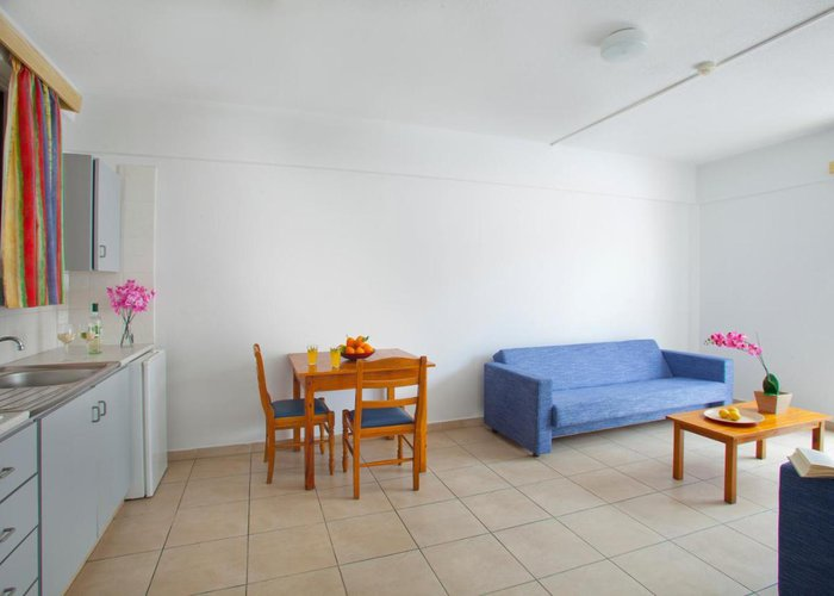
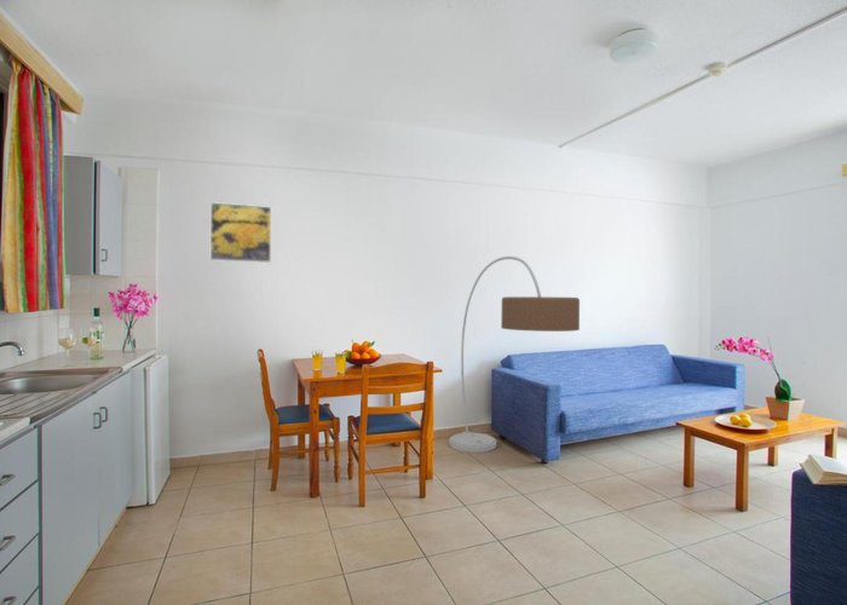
+ floor lamp [448,255,581,454]
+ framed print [209,201,272,264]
